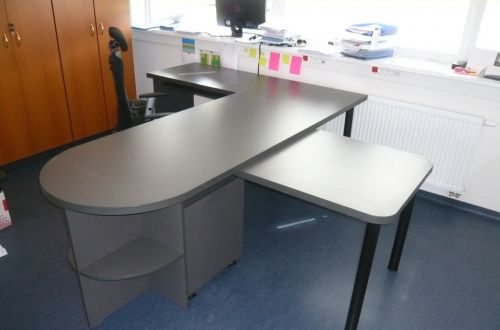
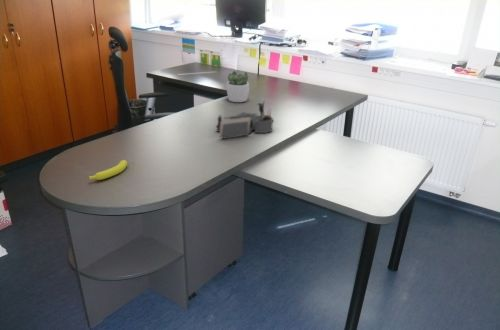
+ desk organizer [216,100,274,140]
+ banana [88,159,128,181]
+ succulent plant [225,70,250,103]
